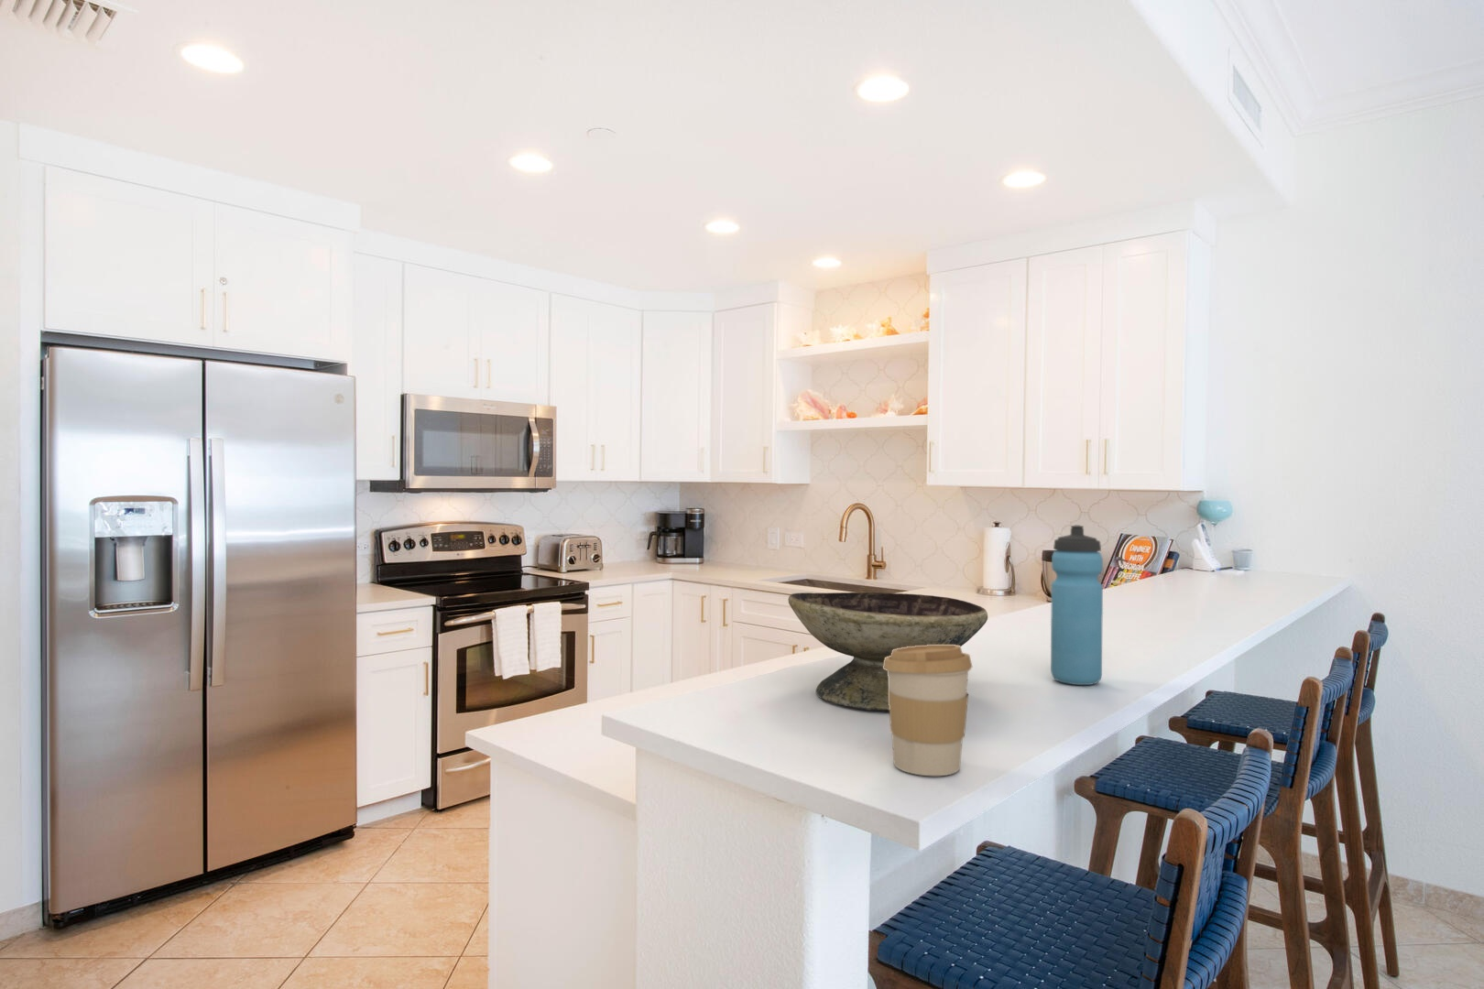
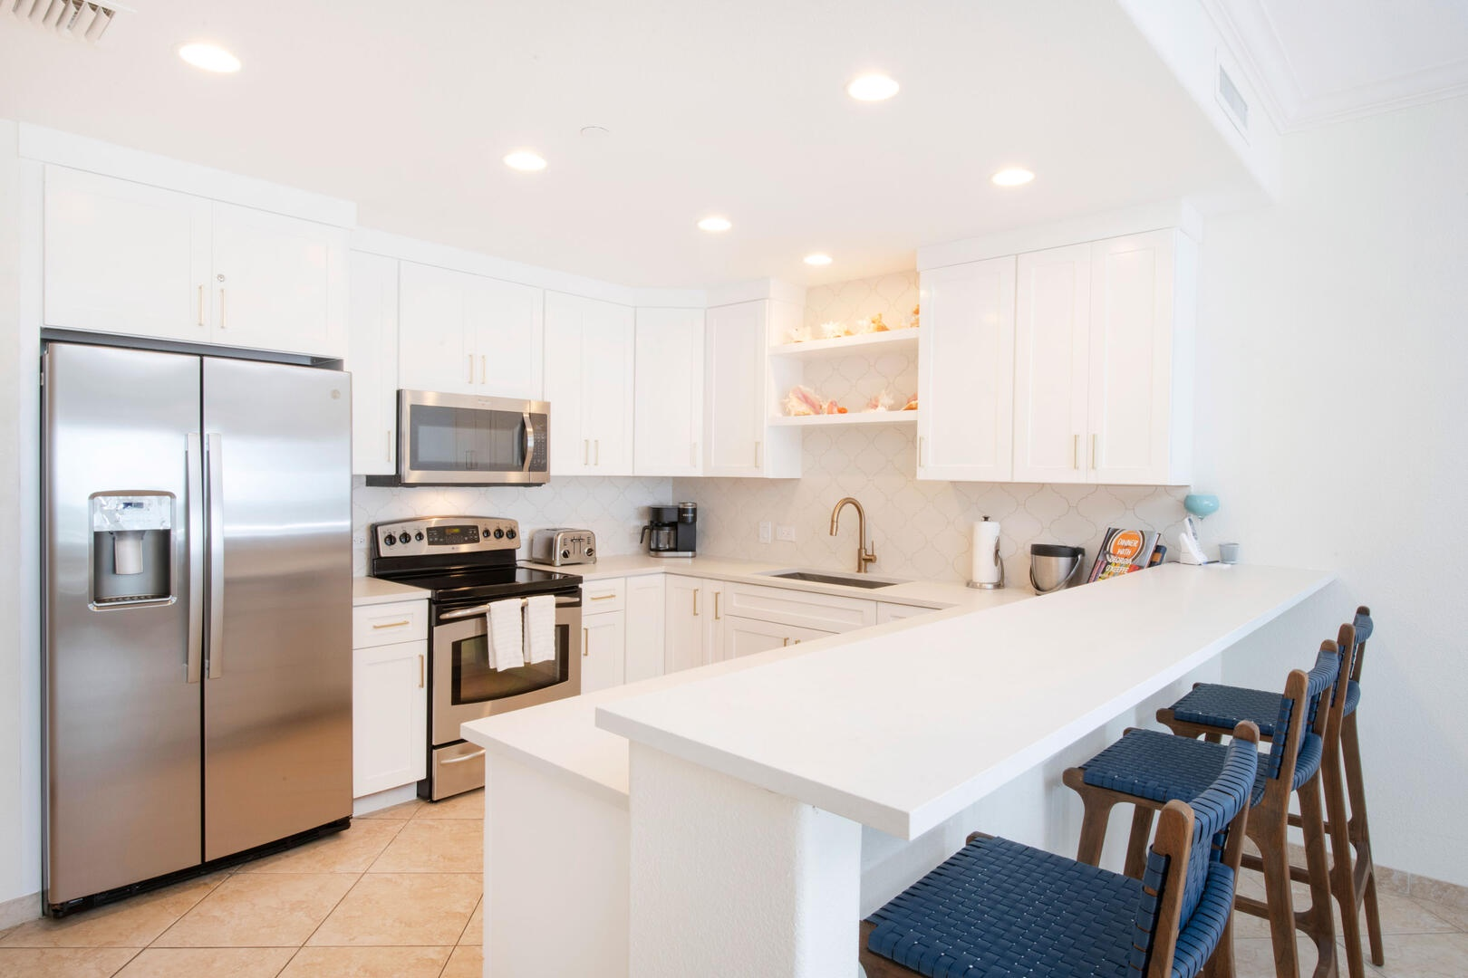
- coffee cup [883,645,973,777]
- water bottle [1050,524,1104,685]
- decorative bowl [787,592,988,712]
